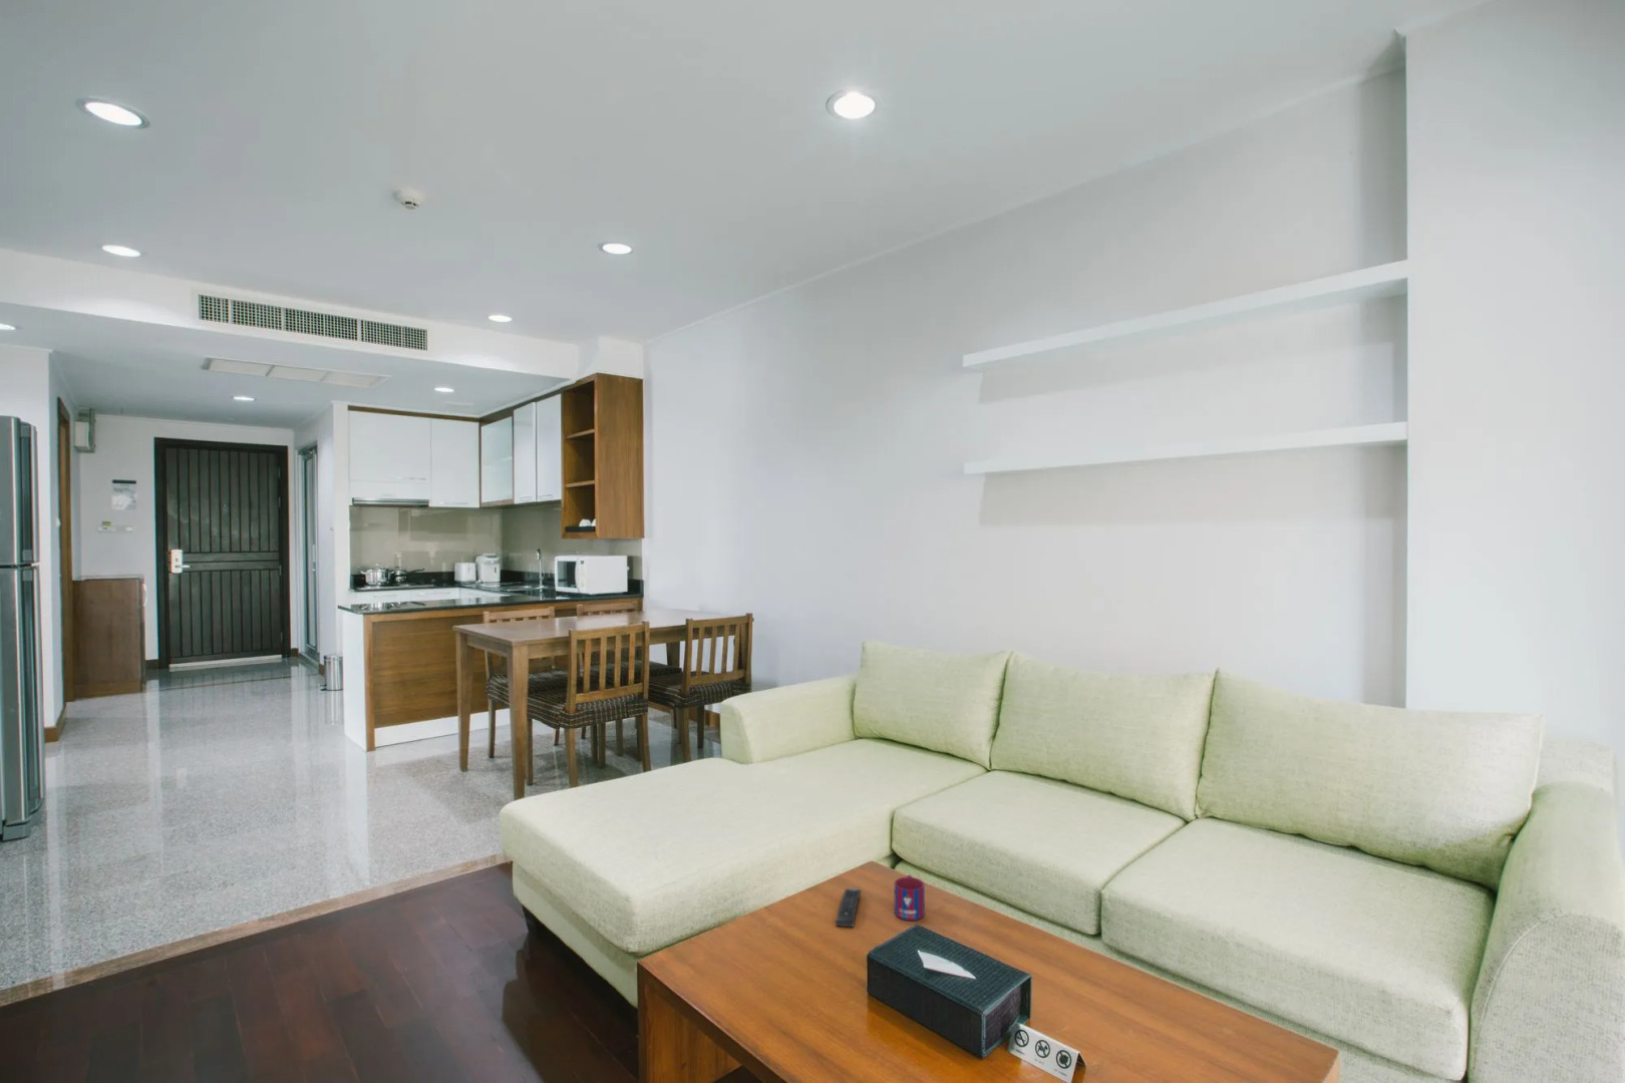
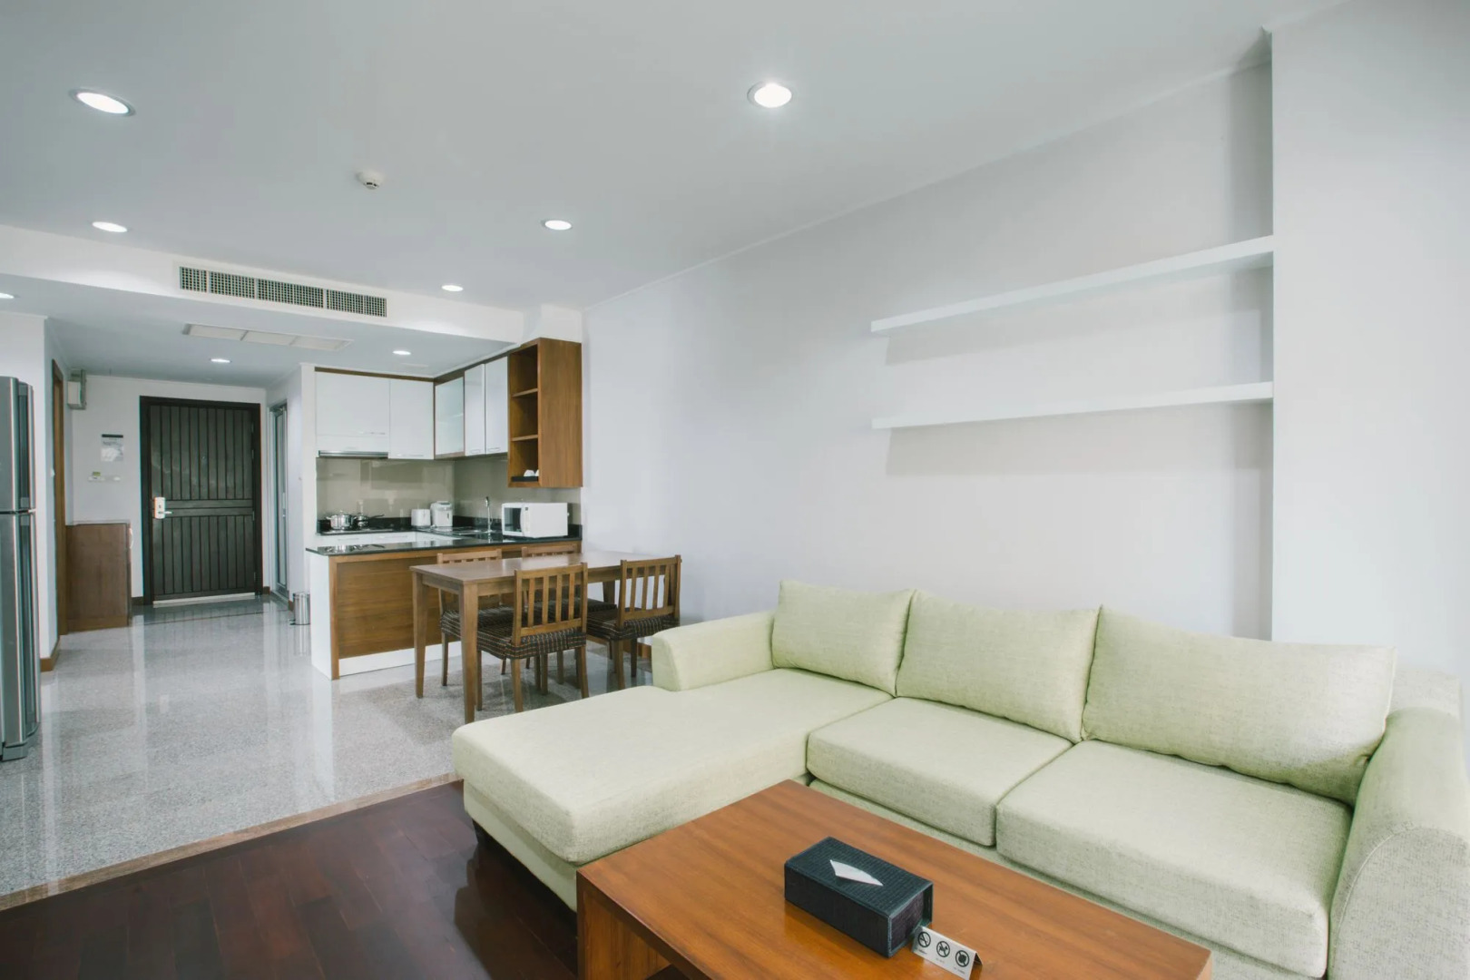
- remote control [834,886,862,927]
- mug [894,874,926,921]
